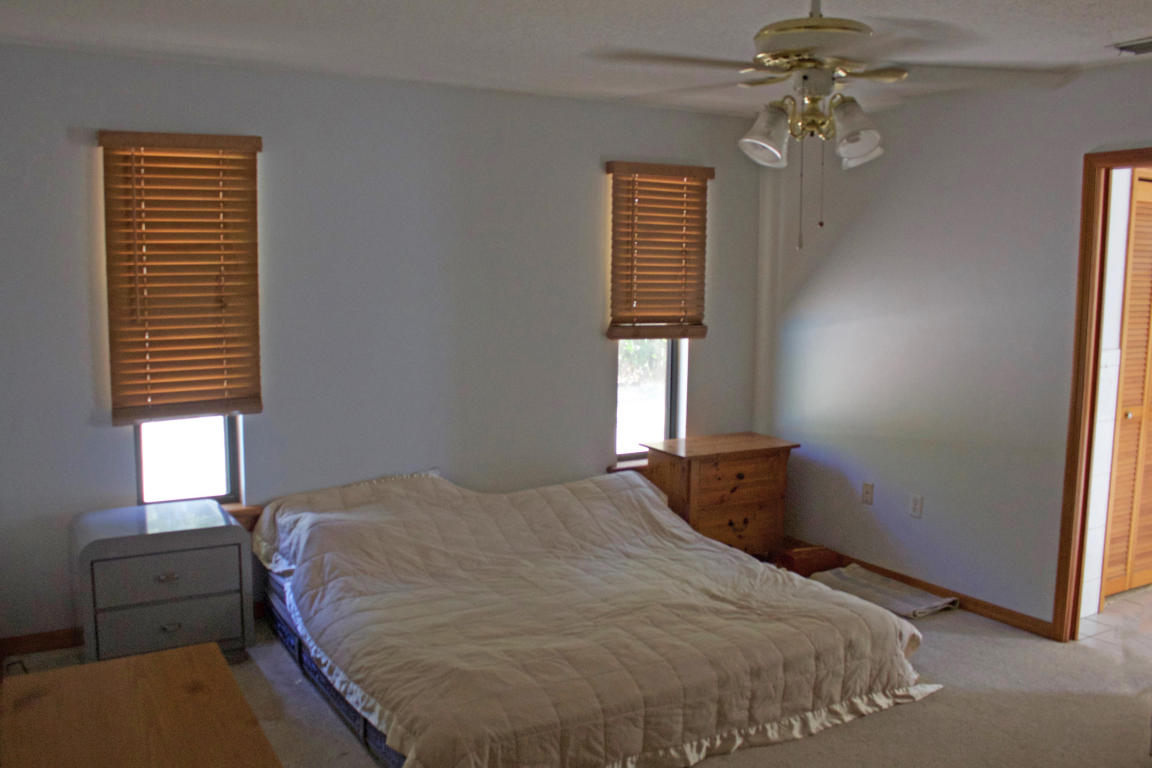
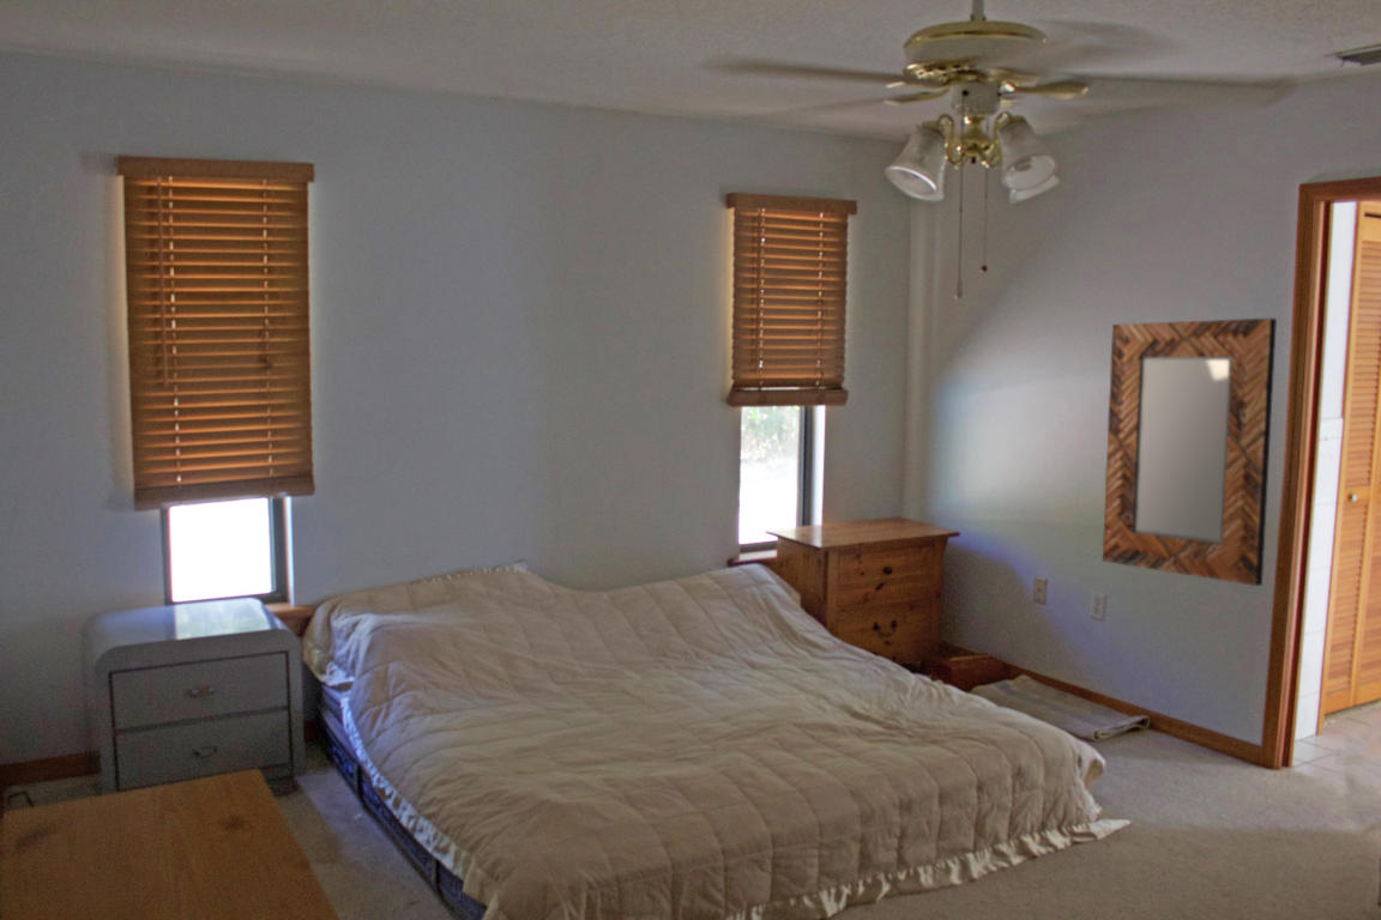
+ home mirror [1102,317,1278,587]
